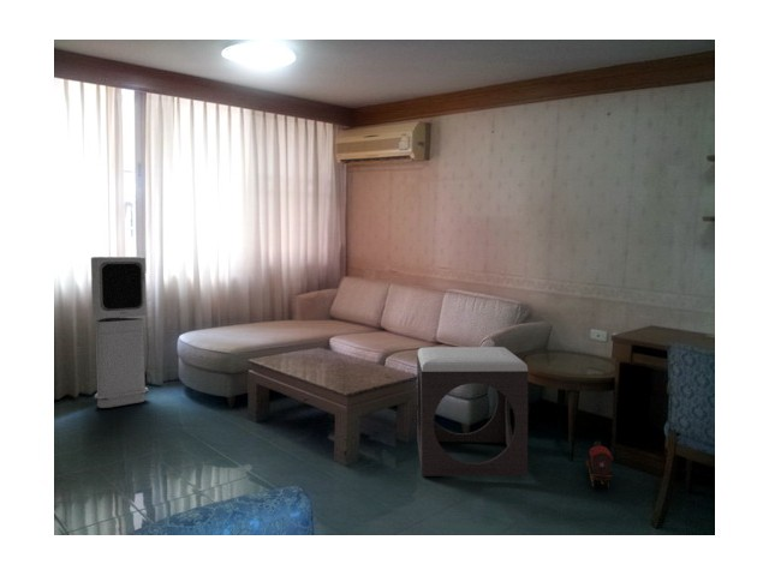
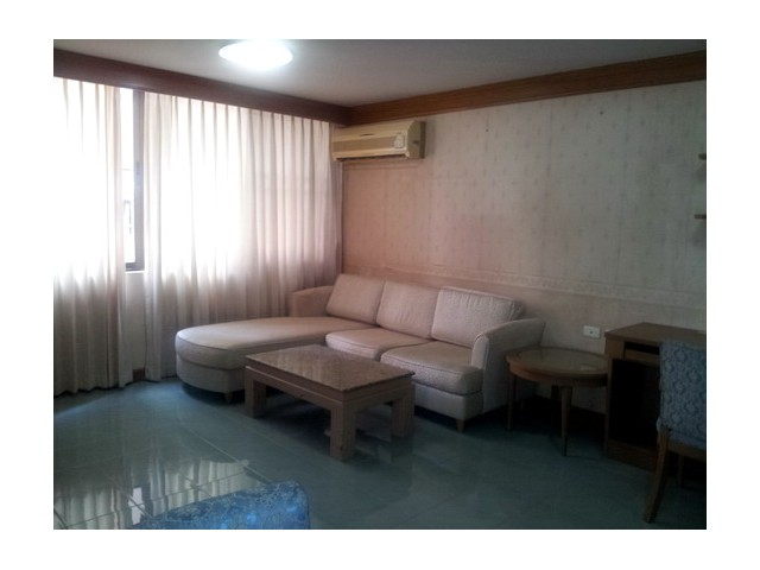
- footstool [416,346,529,478]
- air purifier [90,256,150,409]
- toy train [585,439,614,490]
